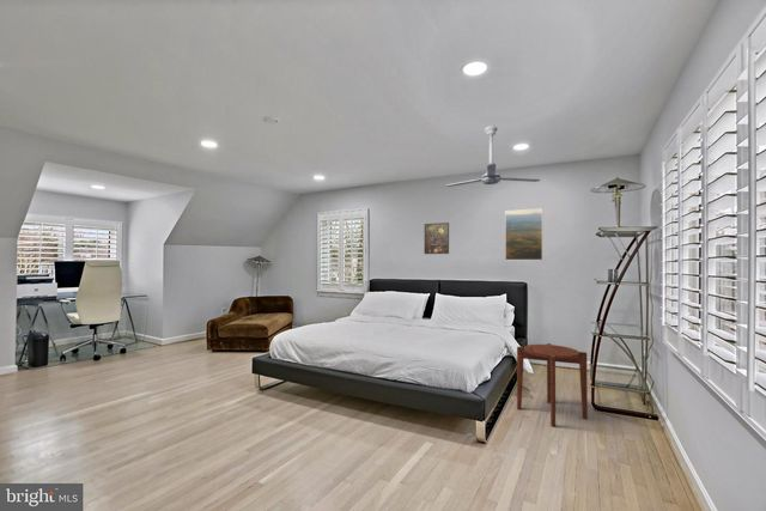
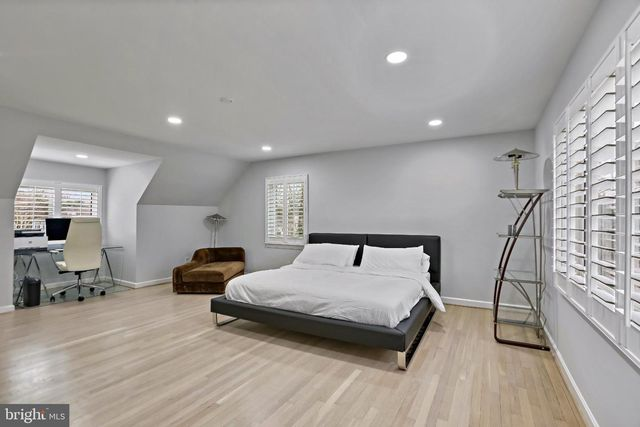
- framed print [424,221,450,255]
- side table [516,342,589,427]
- ceiling fan [445,124,541,188]
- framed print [504,207,543,261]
